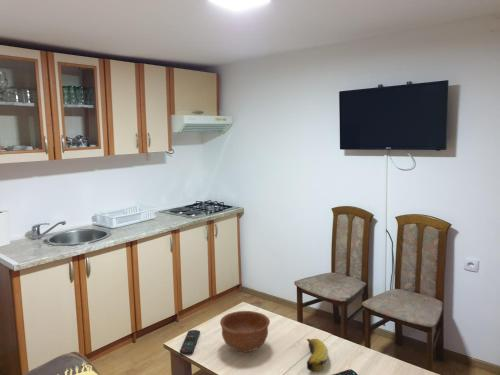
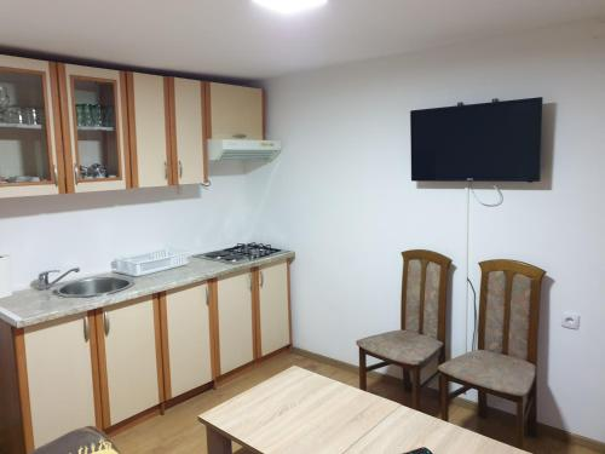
- banana [305,338,329,372]
- remote control [179,329,201,356]
- bowl [219,310,271,353]
